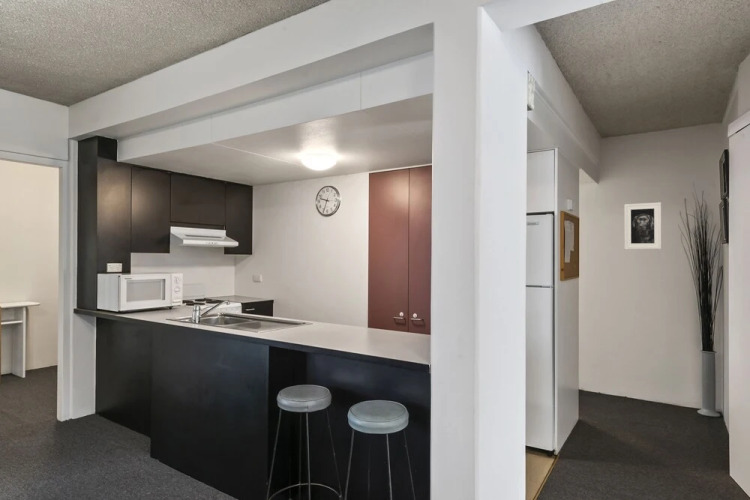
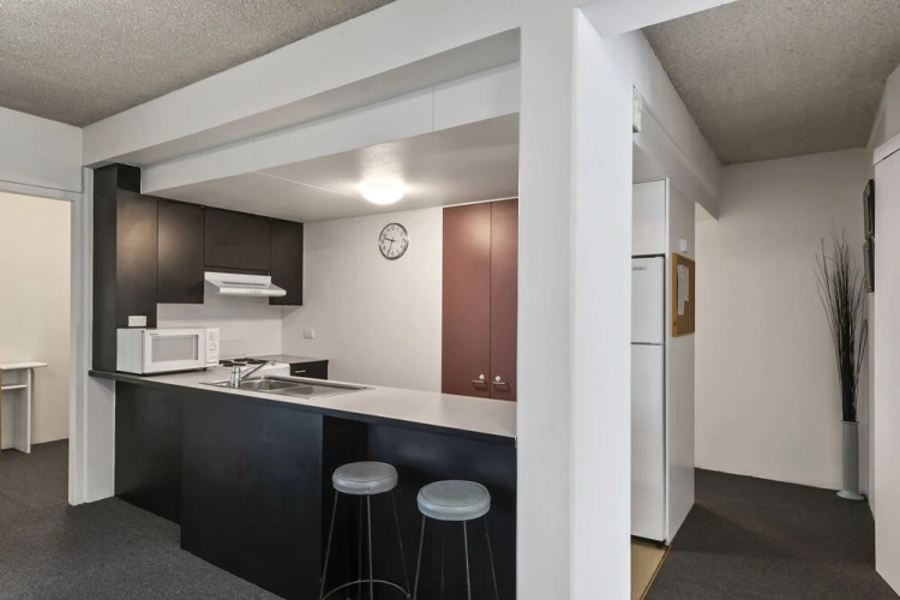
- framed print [623,201,662,250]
